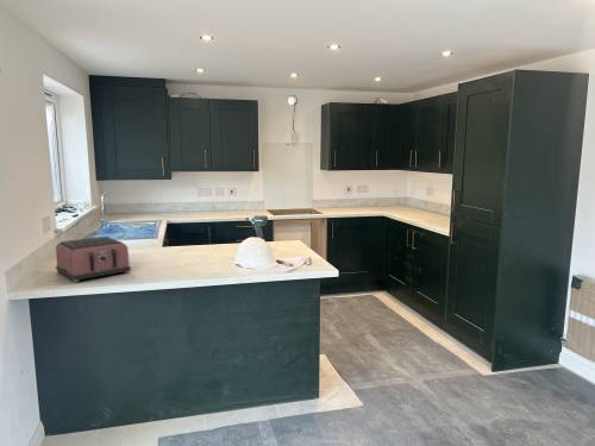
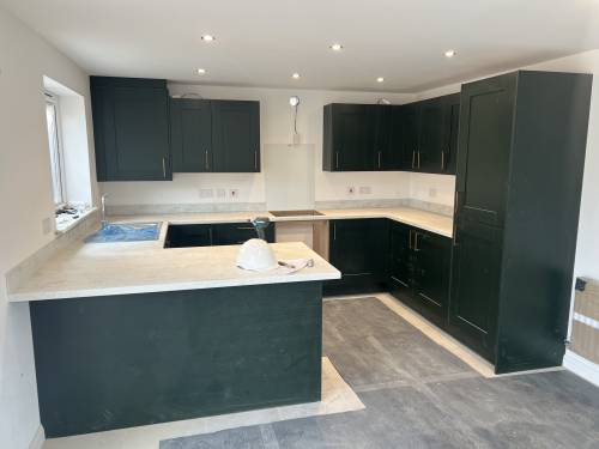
- toaster [55,235,132,283]
